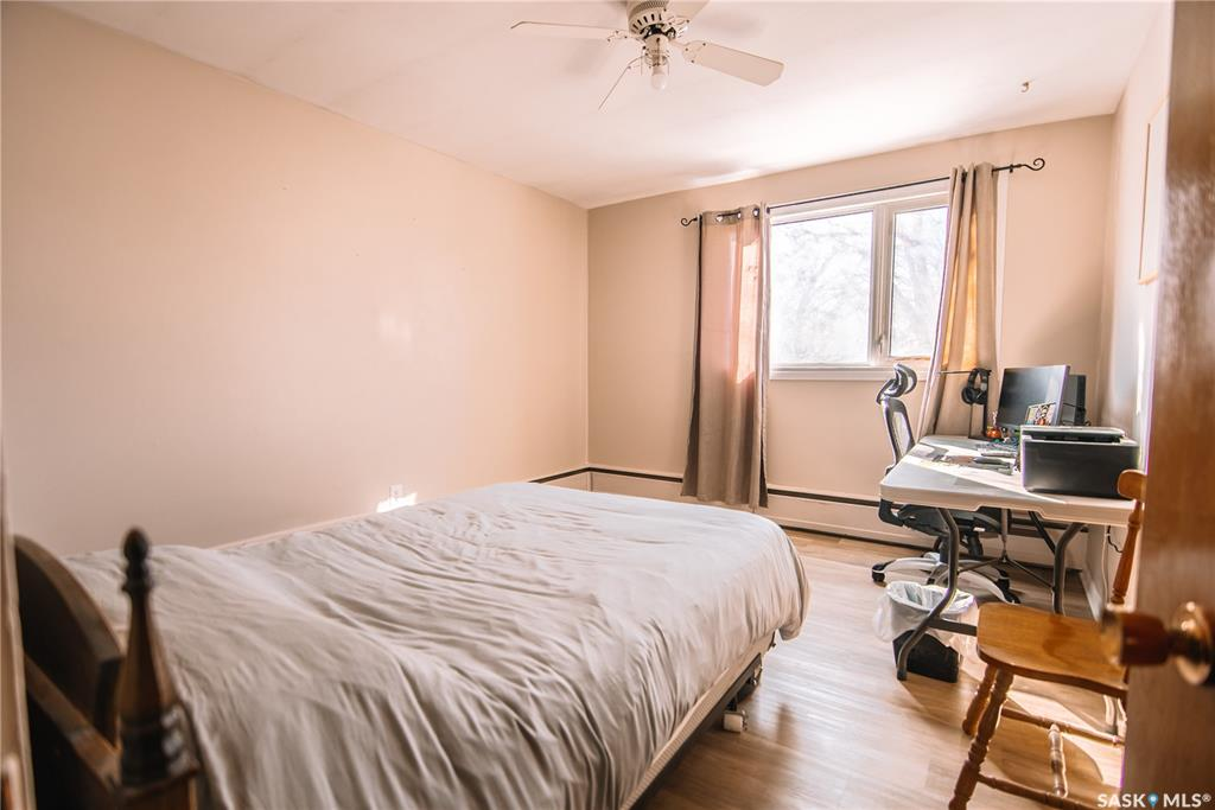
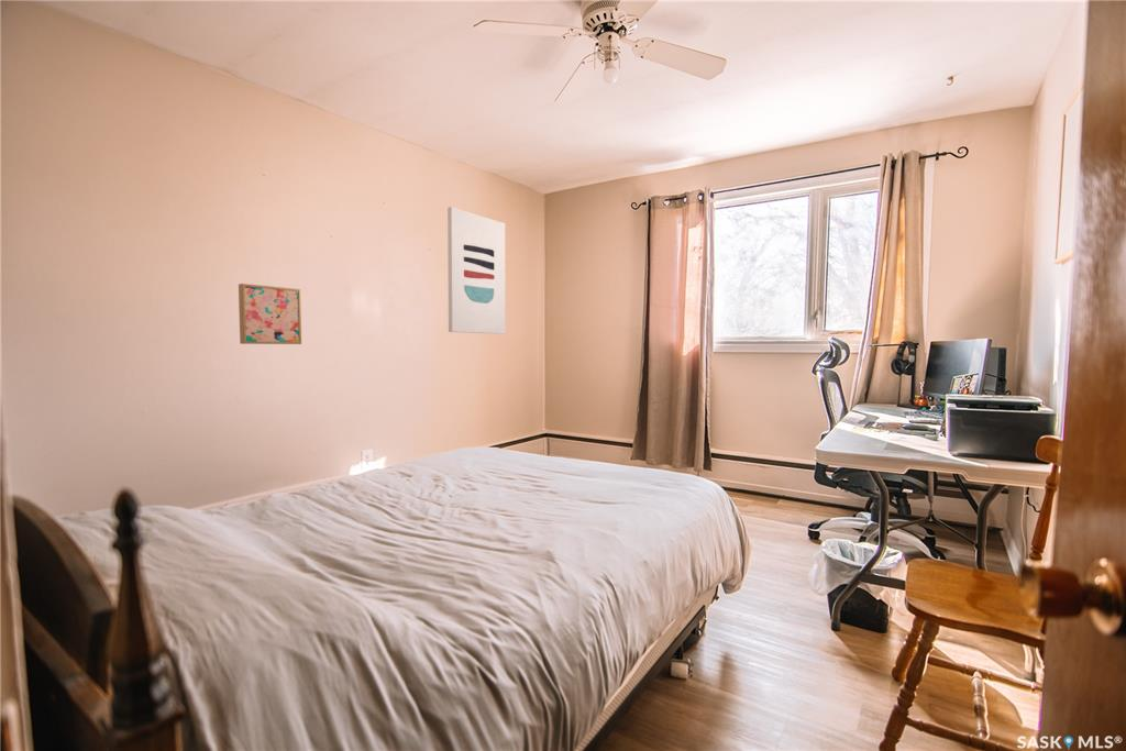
+ wall art [238,283,302,345]
+ wall art [446,206,506,335]
